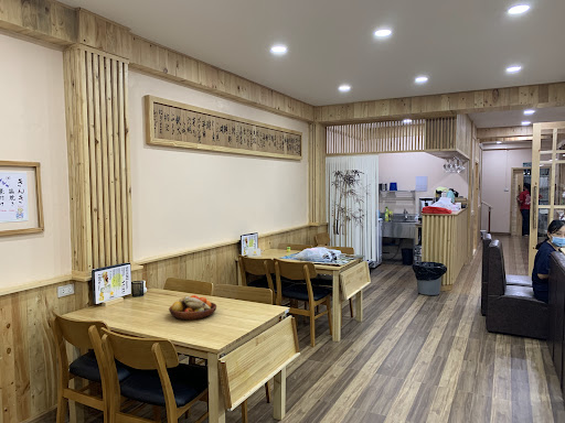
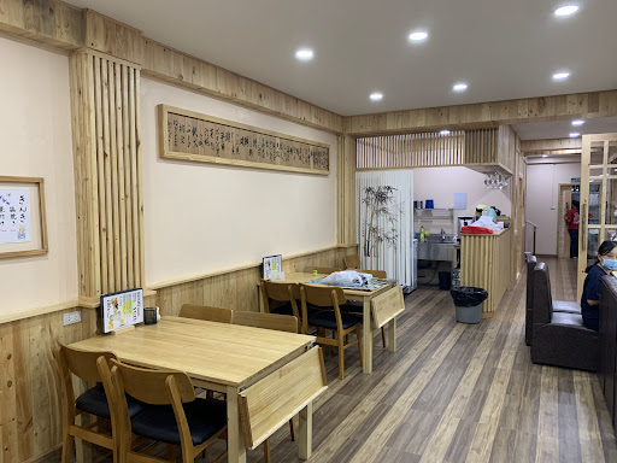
- fruit bowl [168,294,217,321]
